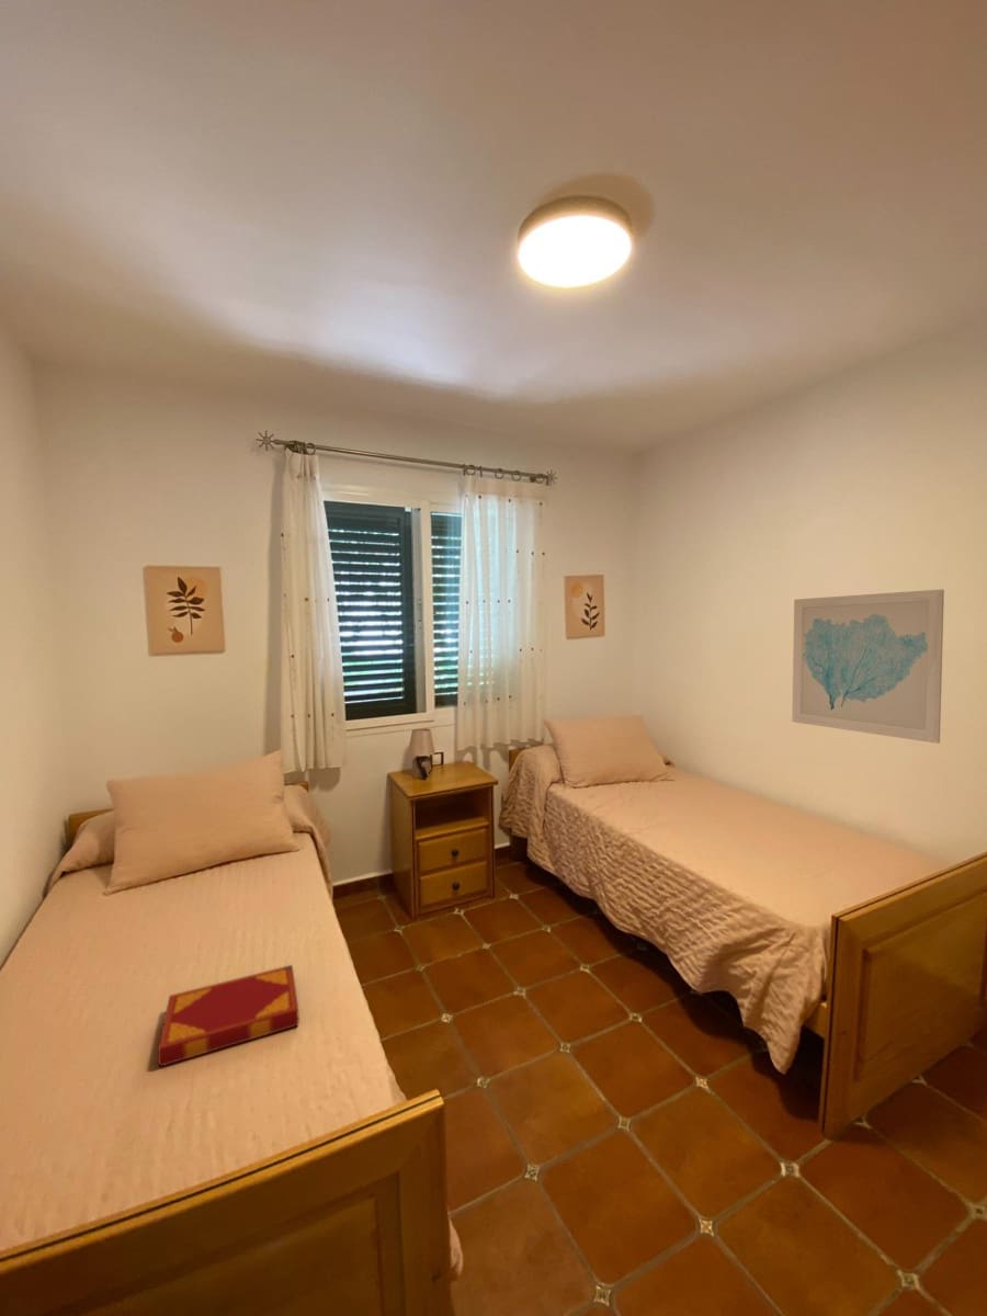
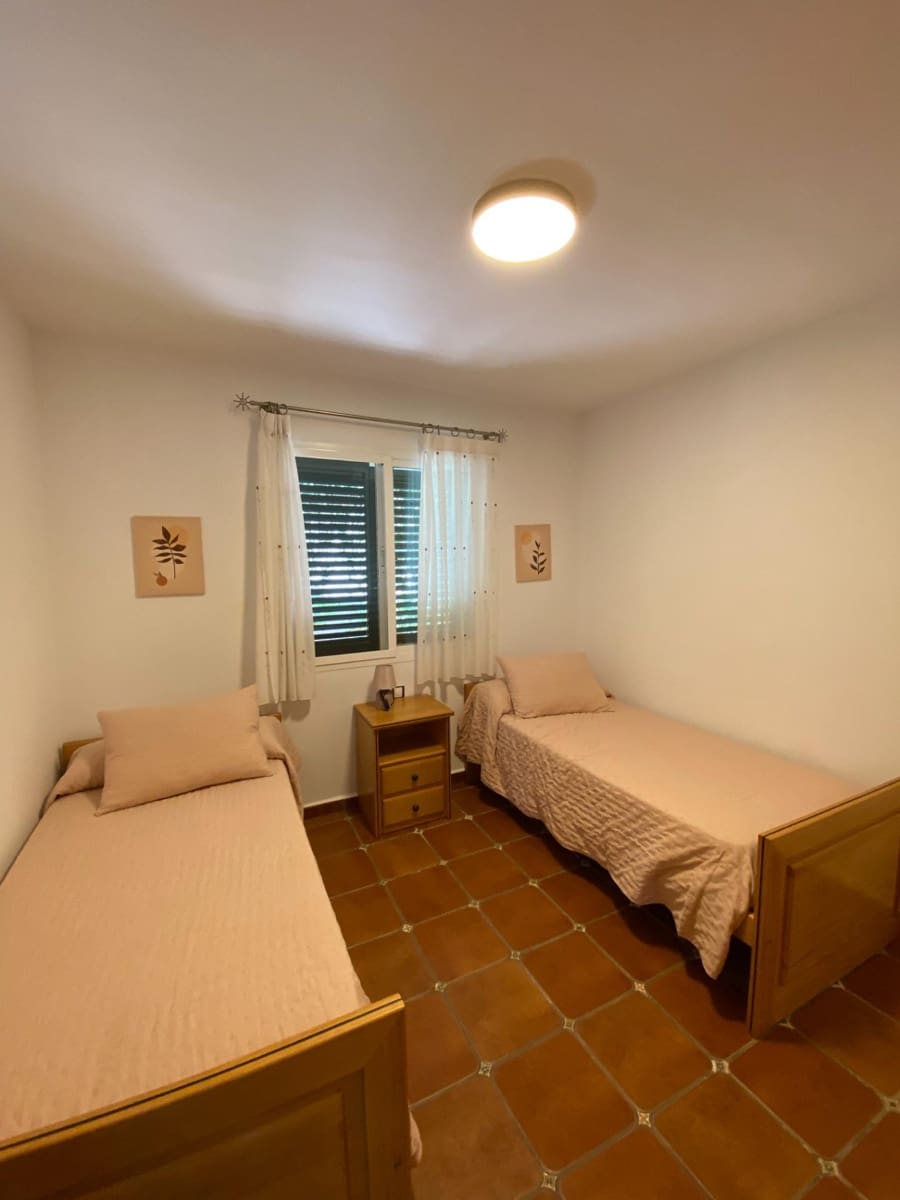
- hardback book [157,964,300,1068]
- wall art [791,588,945,745]
